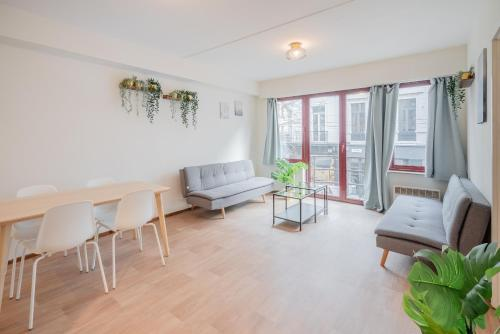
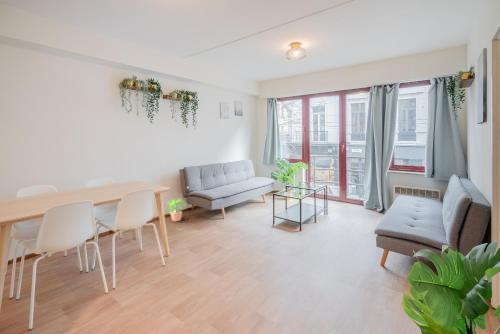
+ potted plant [166,198,189,222]
